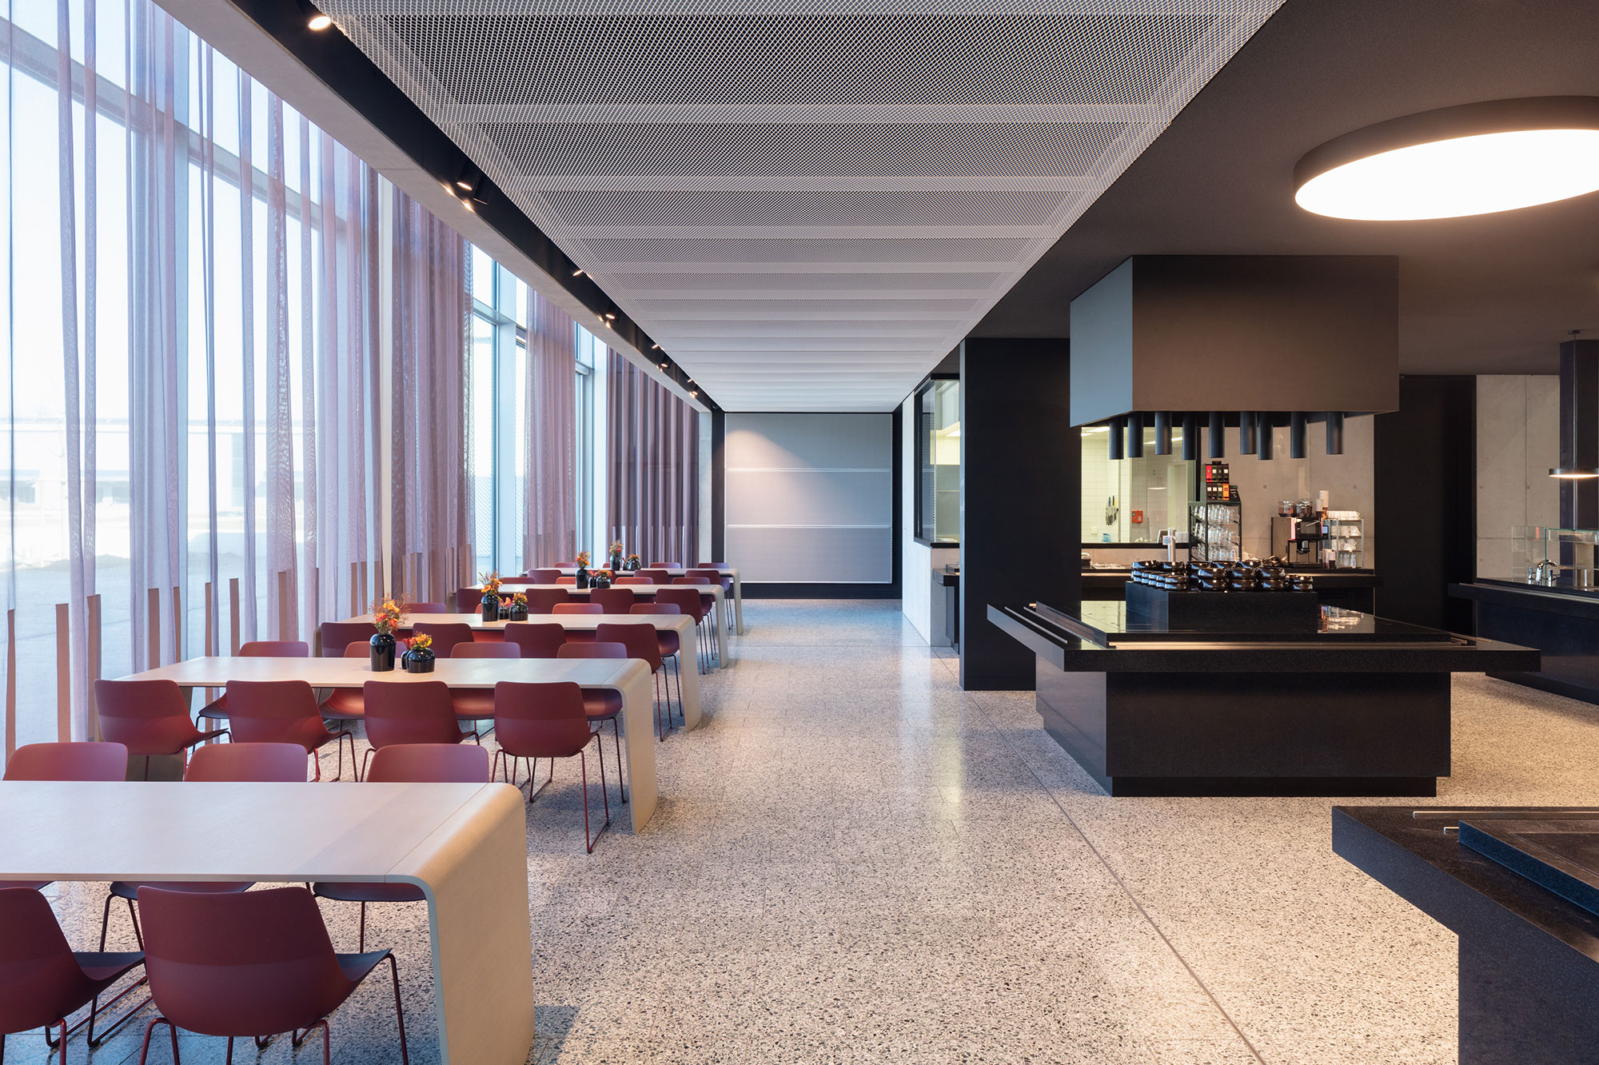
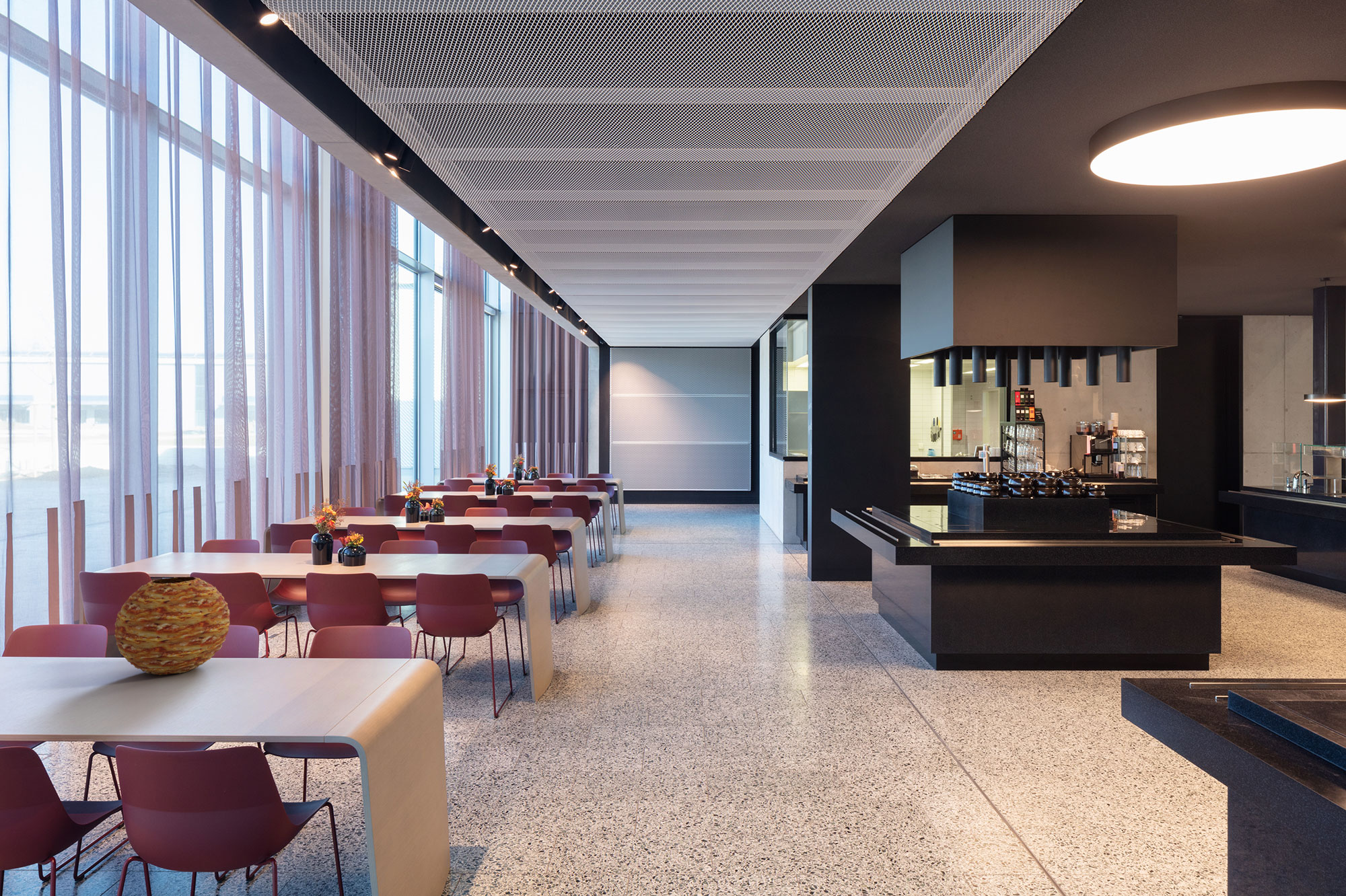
+ vase [114,576,230,675]
